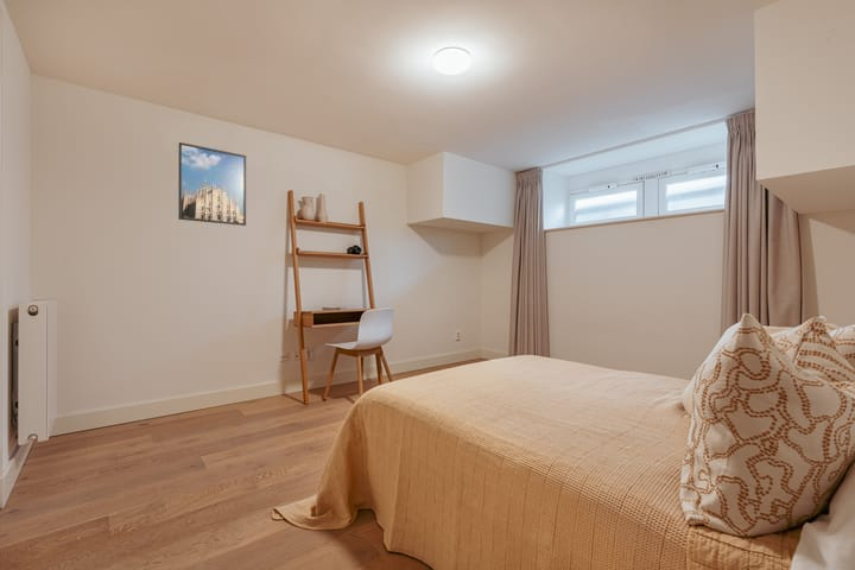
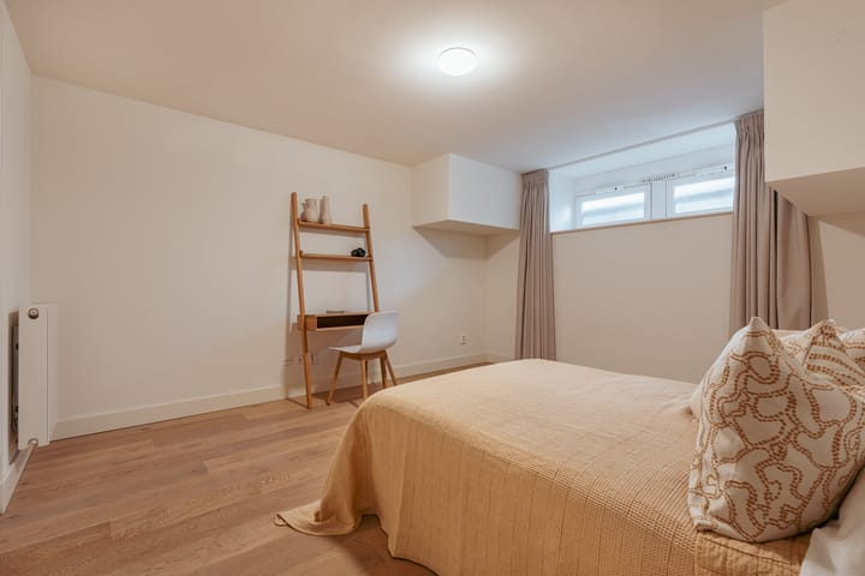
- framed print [177,141,247,227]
